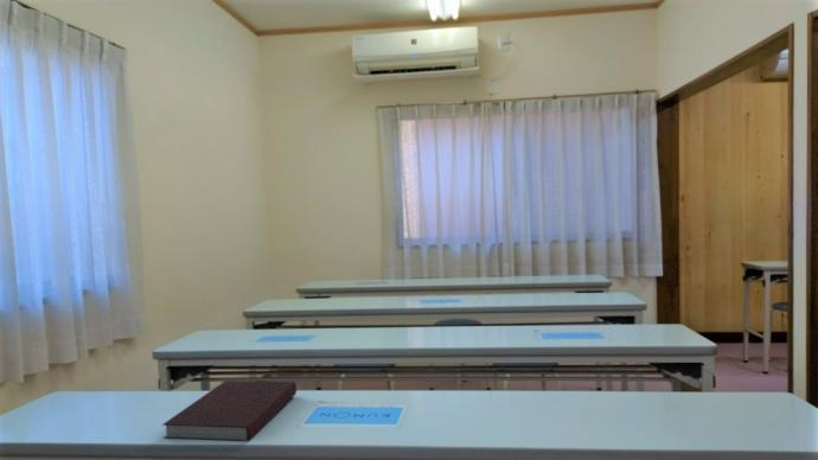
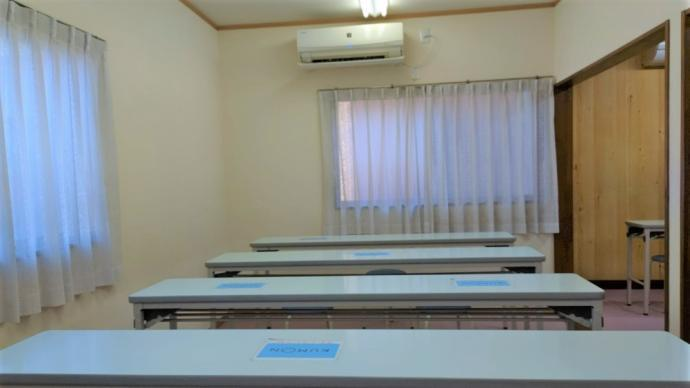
- notebook [161,379,298,442]
